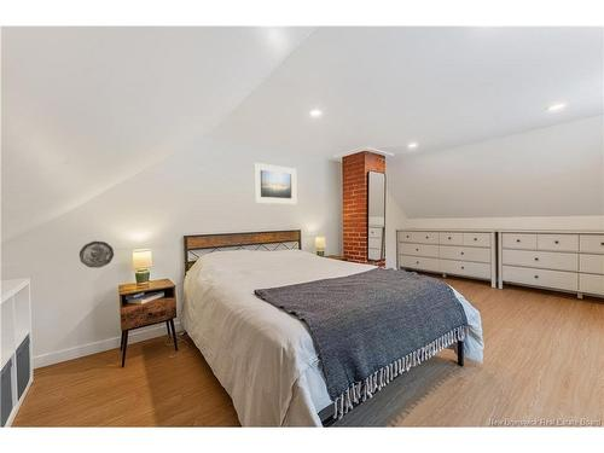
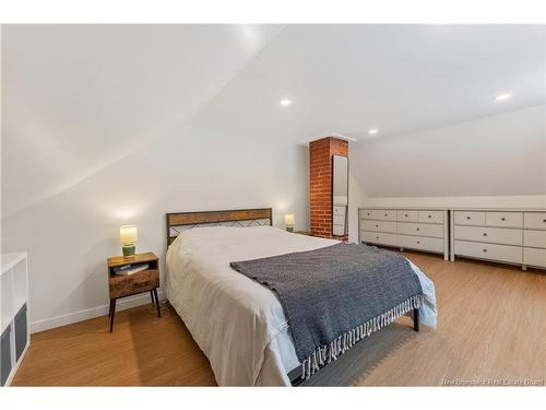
- decorative plate [79,240,115,269]
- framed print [252,162,297,205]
